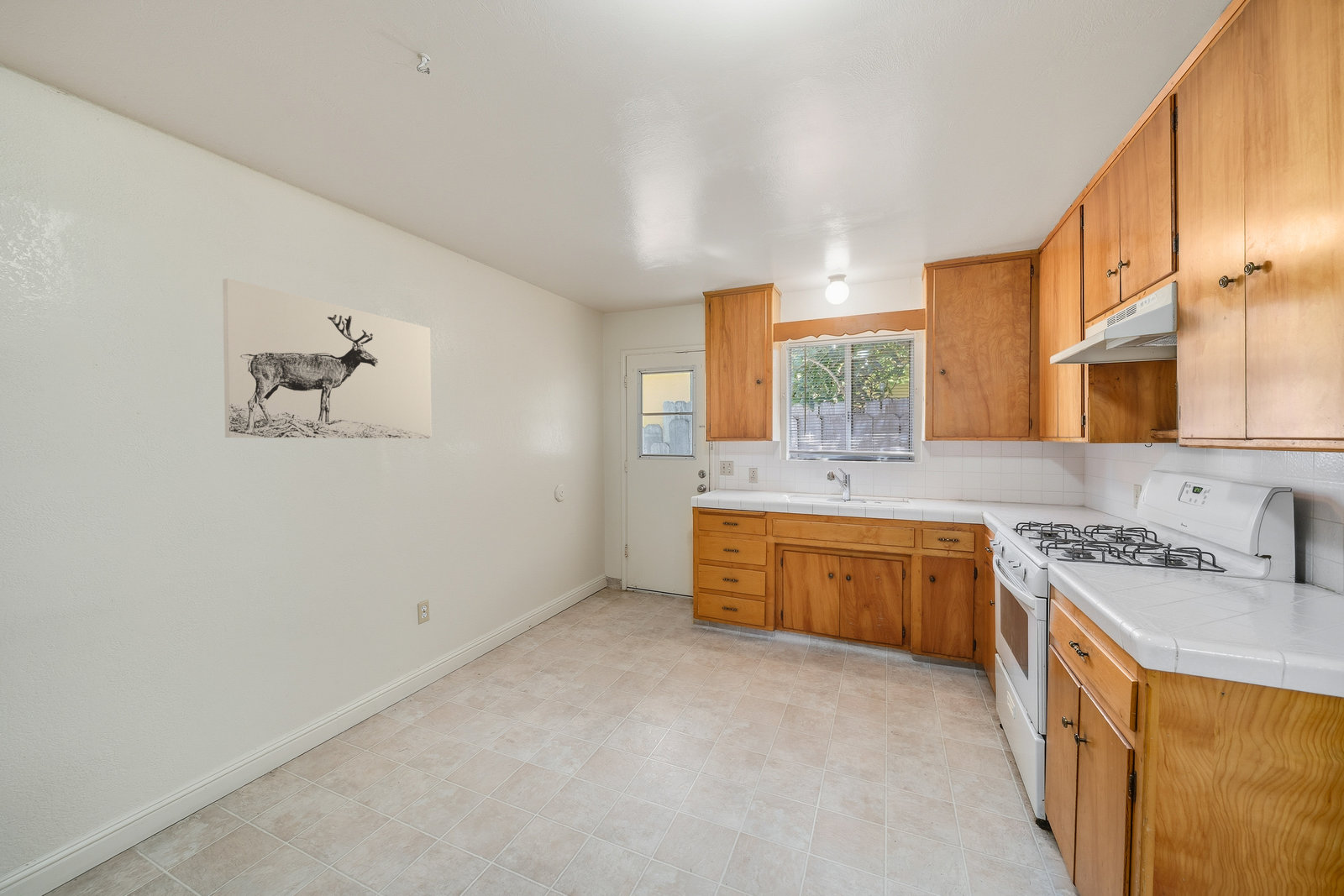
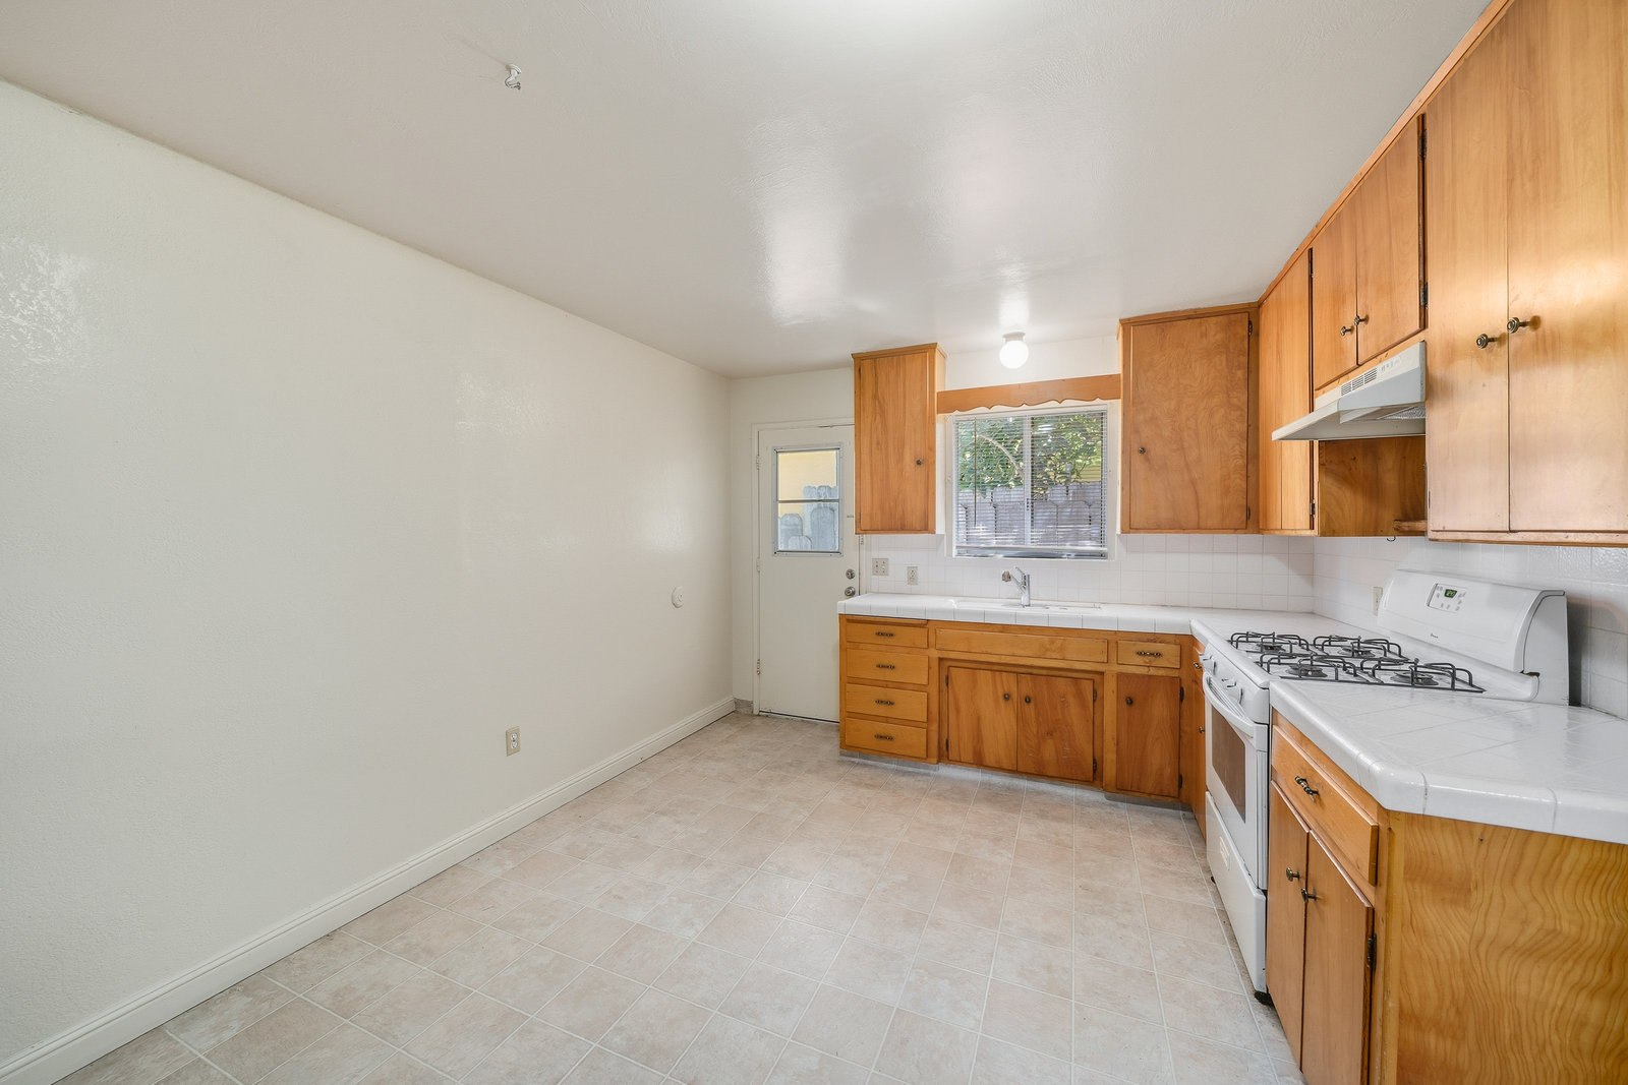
- wall art [222,277,433,439]
